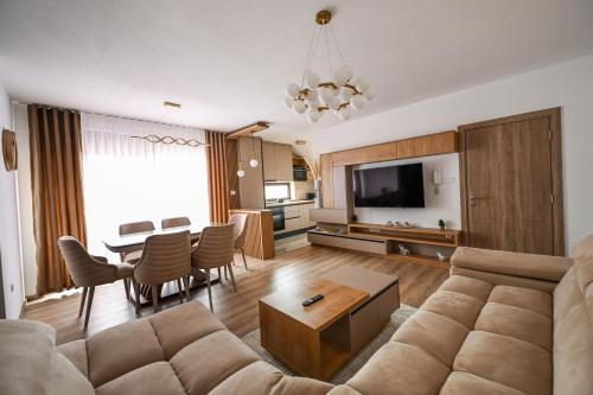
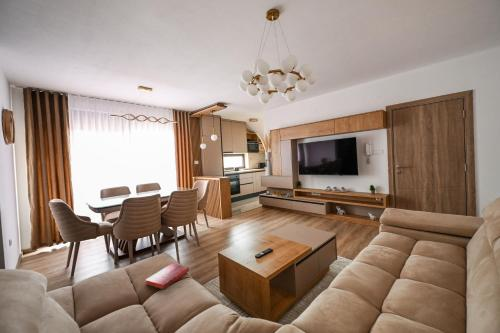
+ hardback book [145,262,190,291]
